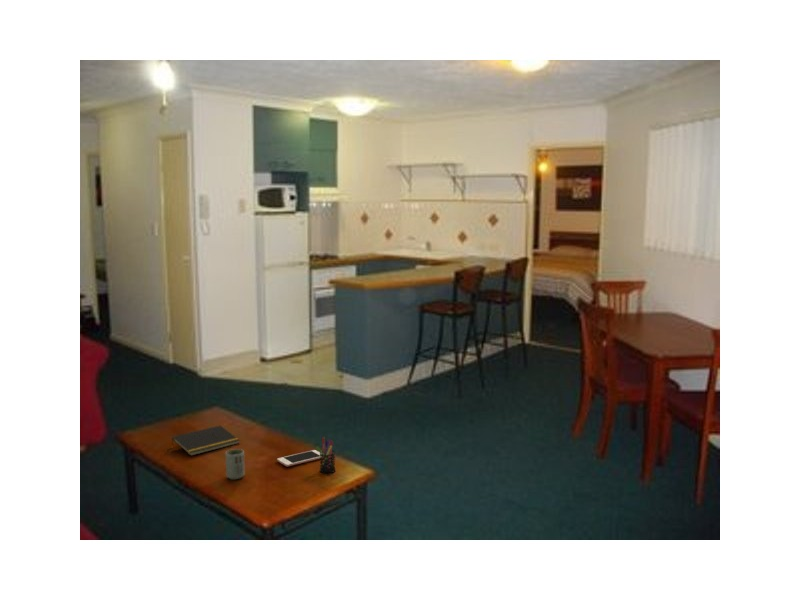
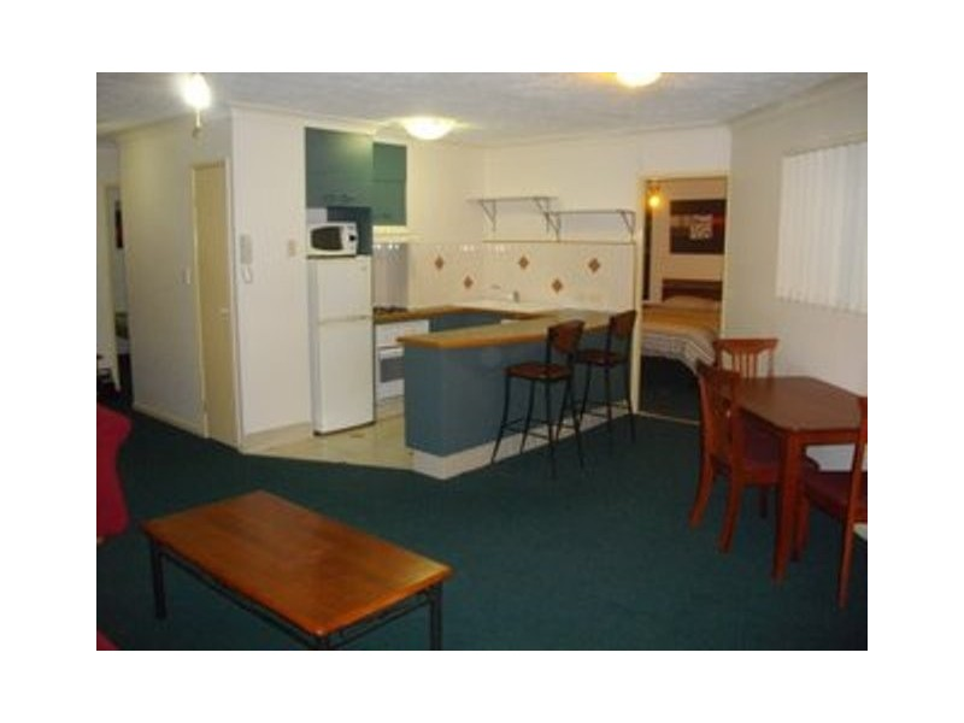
- notepad [171,425,241,457]
- pen holder [315,437,336,474]
- cell phone [276,449,323,468]
- cup [224,448,246,480]
